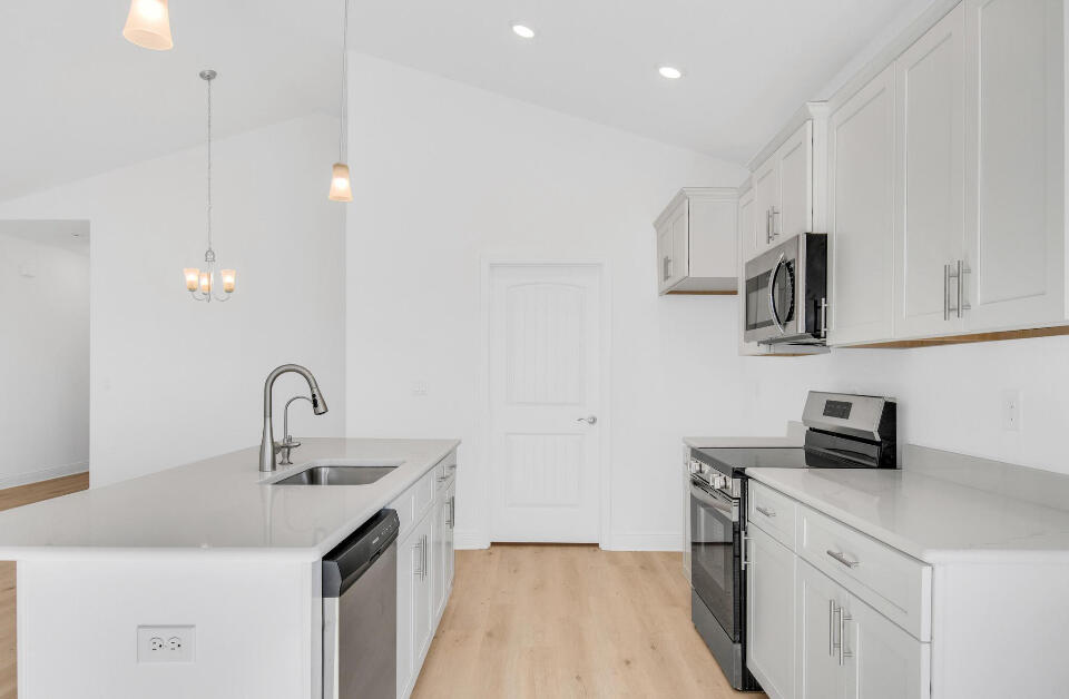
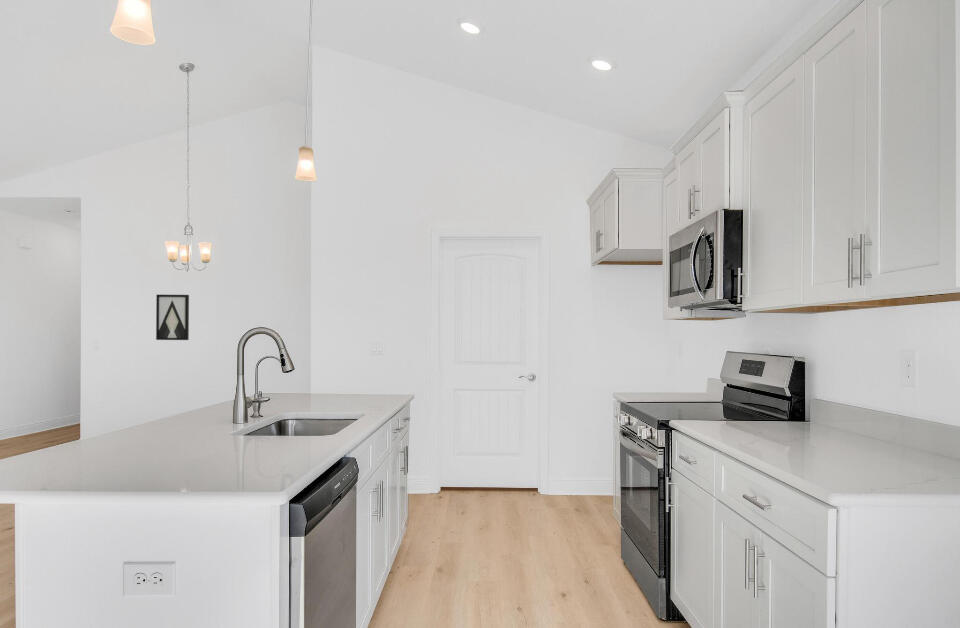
+ wall art [155,294,190,341]
